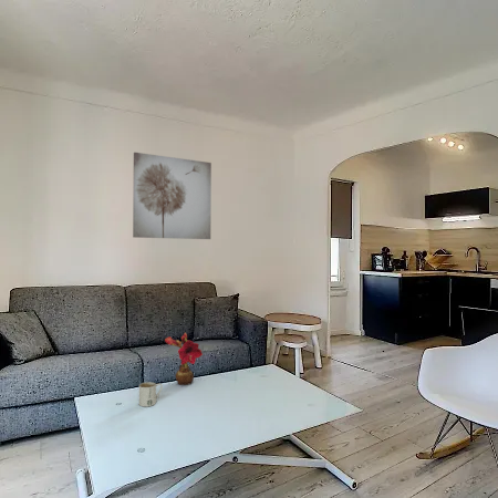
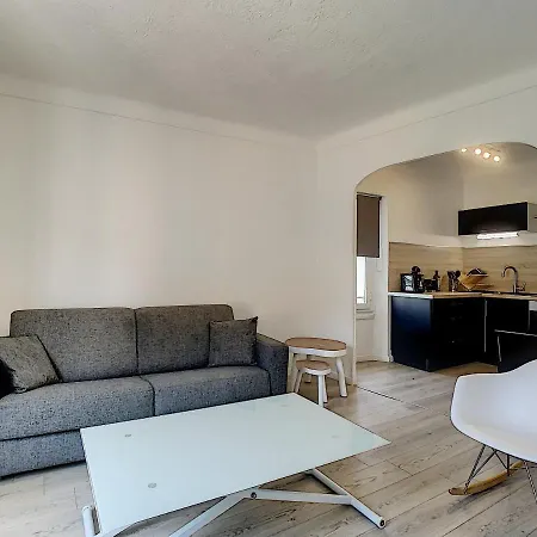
- mug [138,381,164,407]
- flower [164,332,204,386]
- wall art [132,152,212,240]
